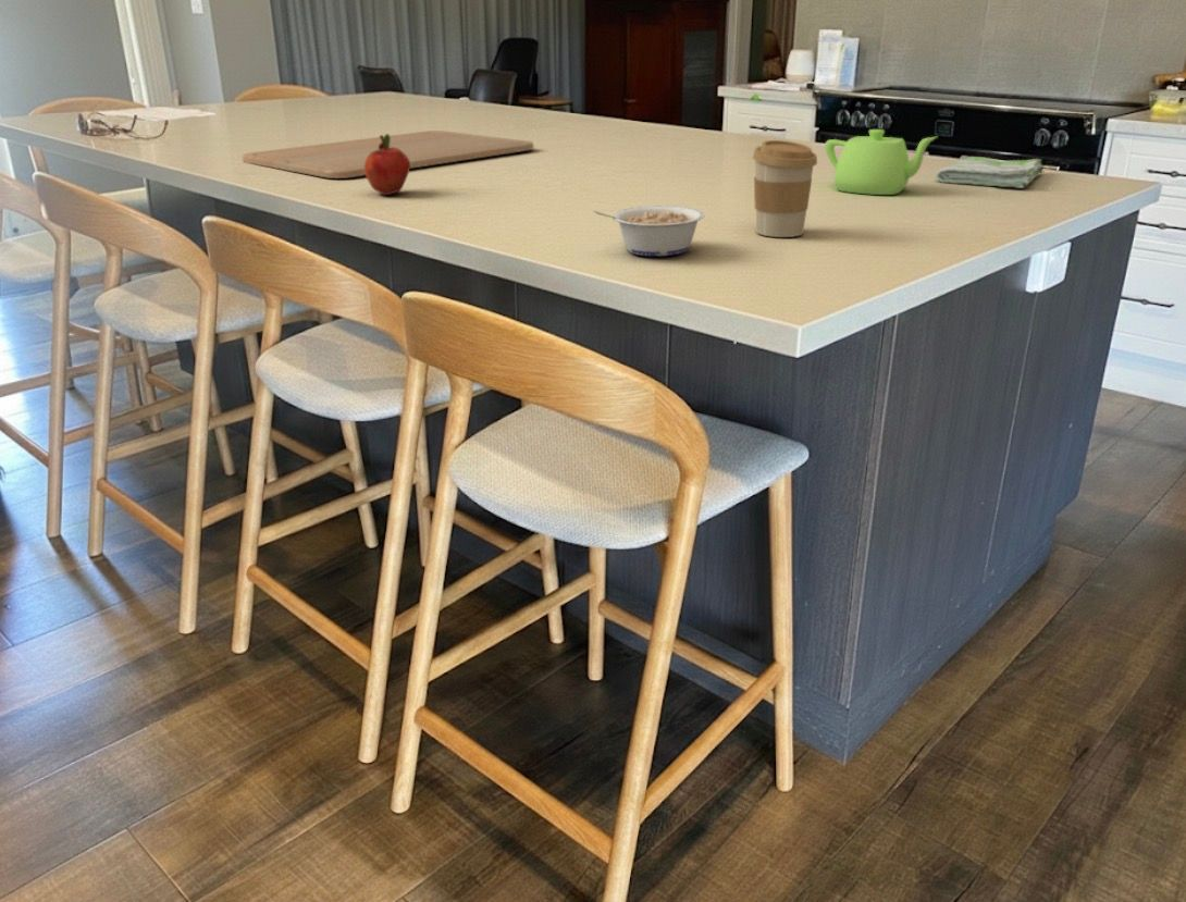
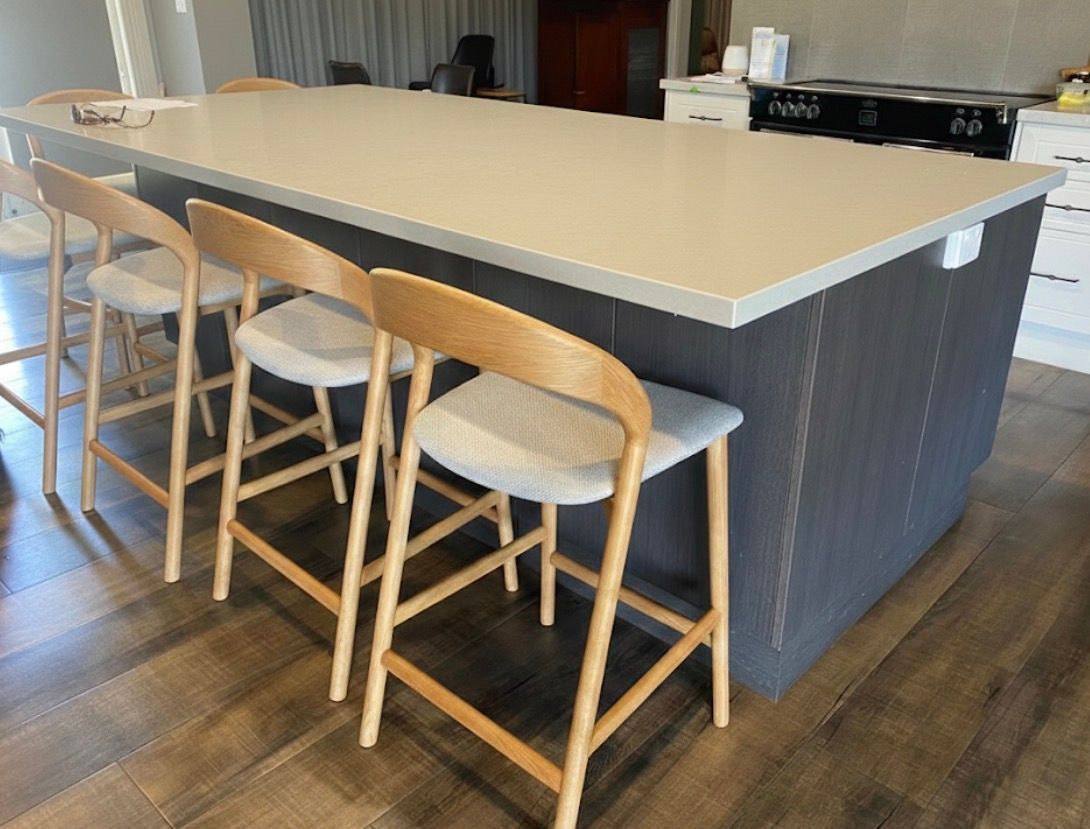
- coffee cup [752,139,818,238]
- legume [593,205,706,257]
- dish towel [935,156,1045,189]
- chopping board [242,129,535,180]
- teapot [824,128,938,196]
- fruit [365,133,411,196]
